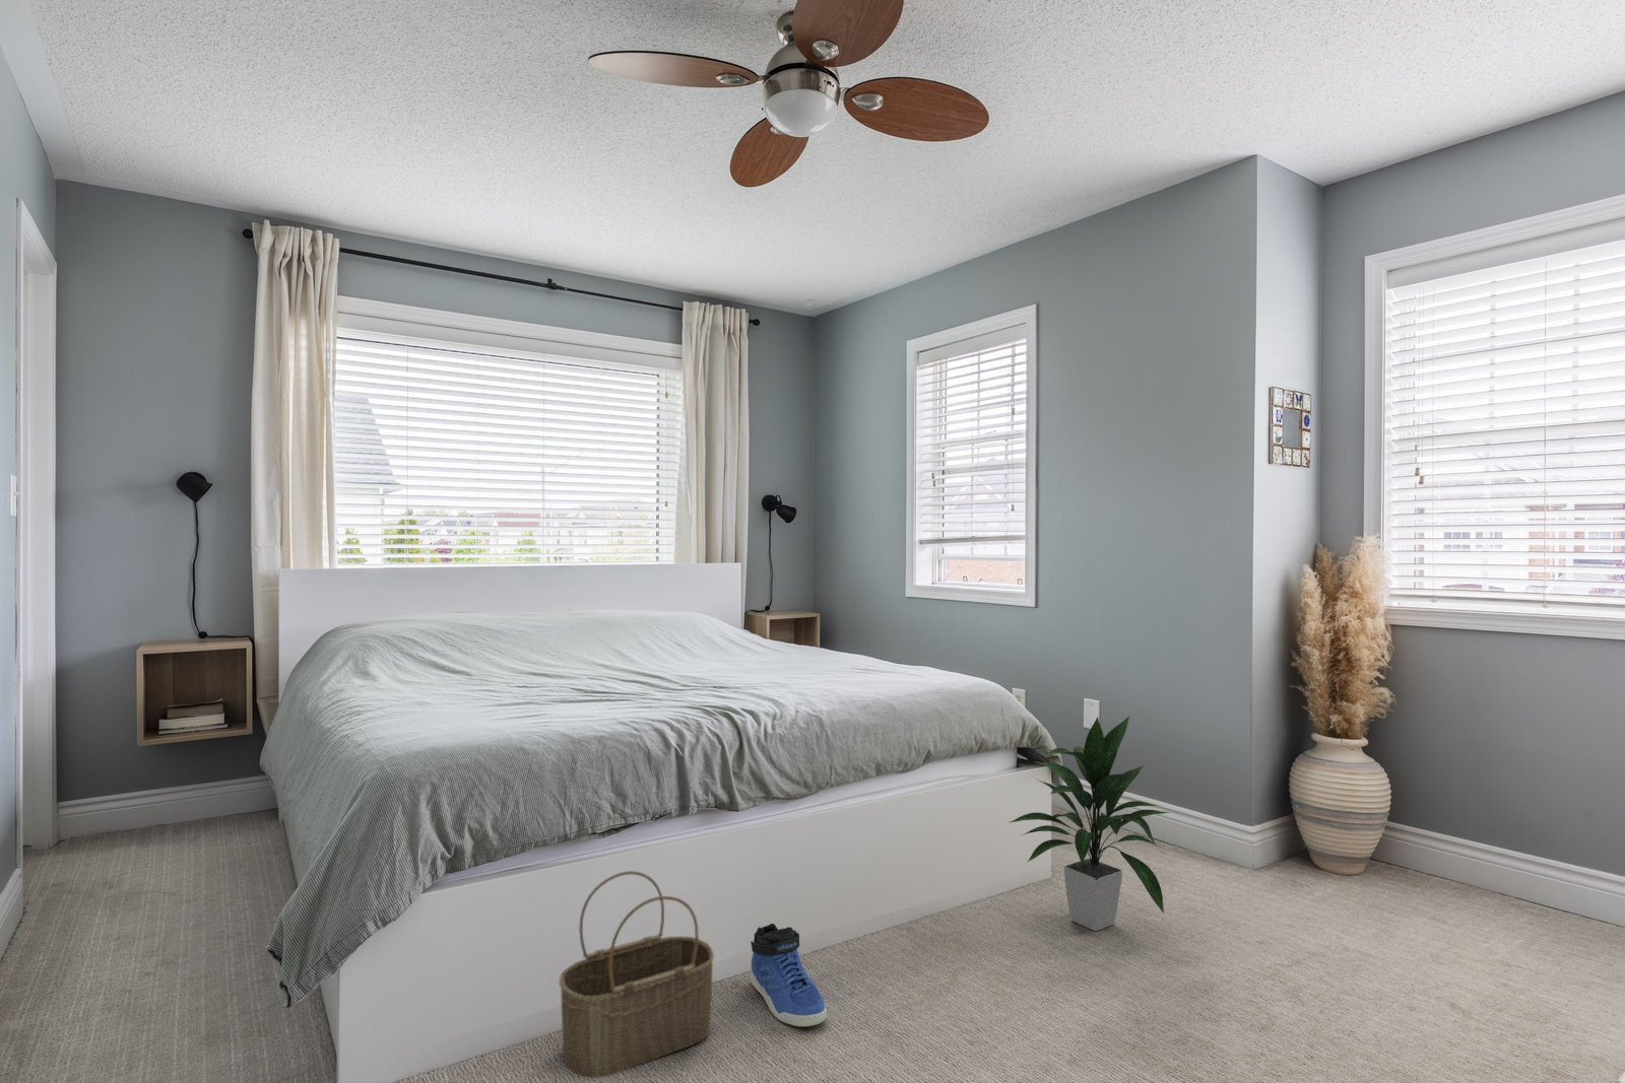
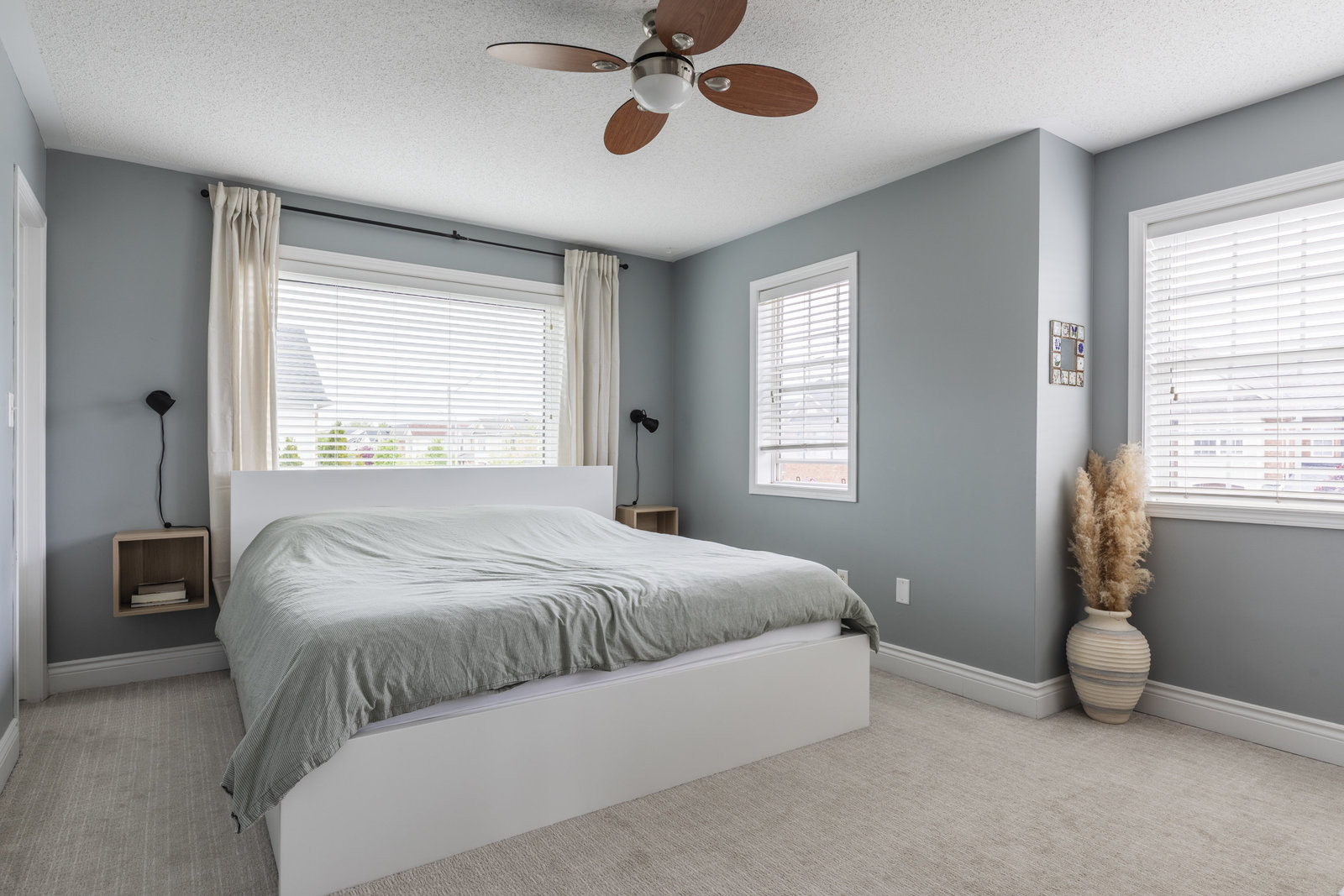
- sneaker [750,922,828,1029]
- wicker basket [559,870,715,1078]
- indoor plant [1006,716,1172,932]
